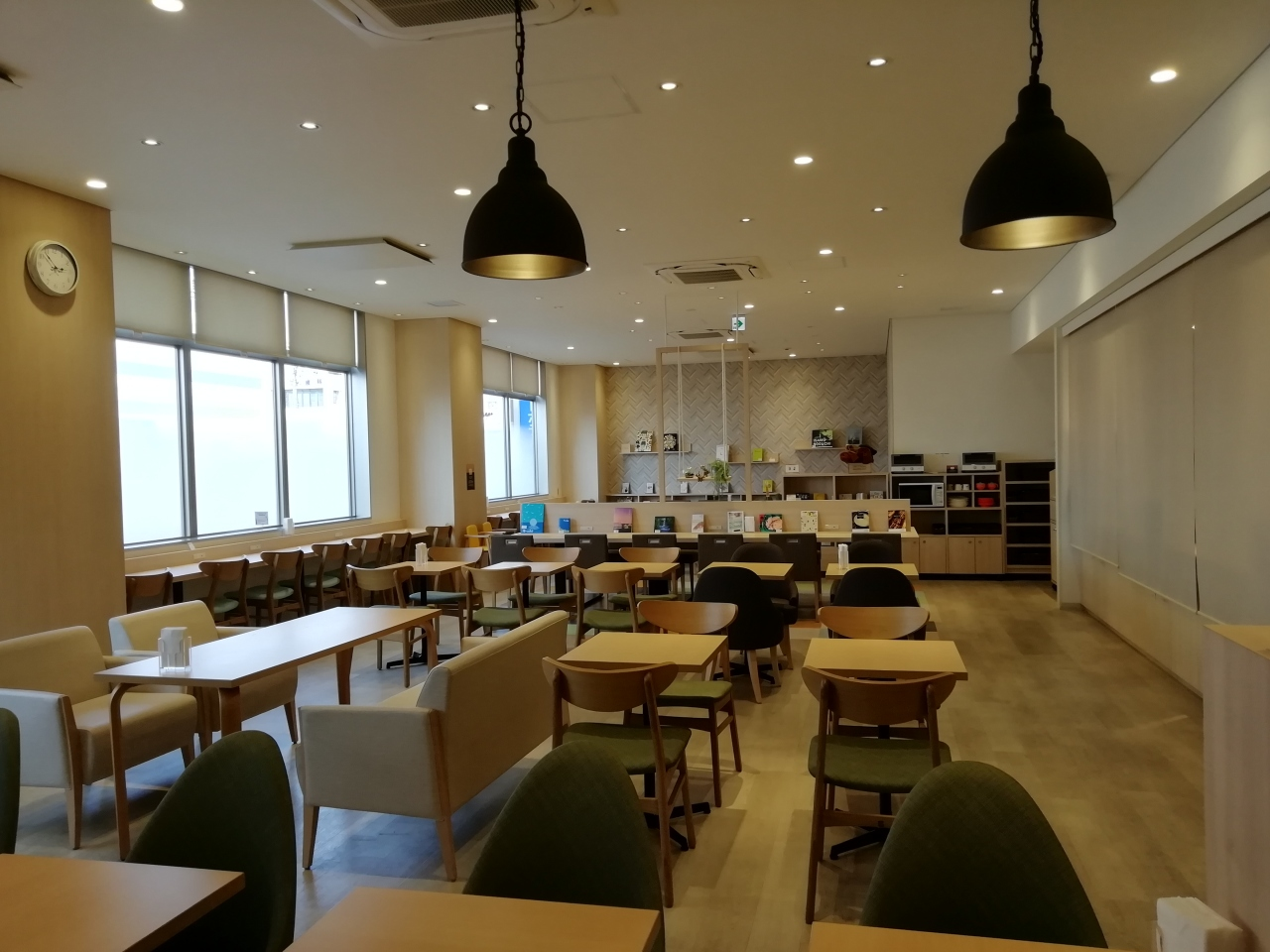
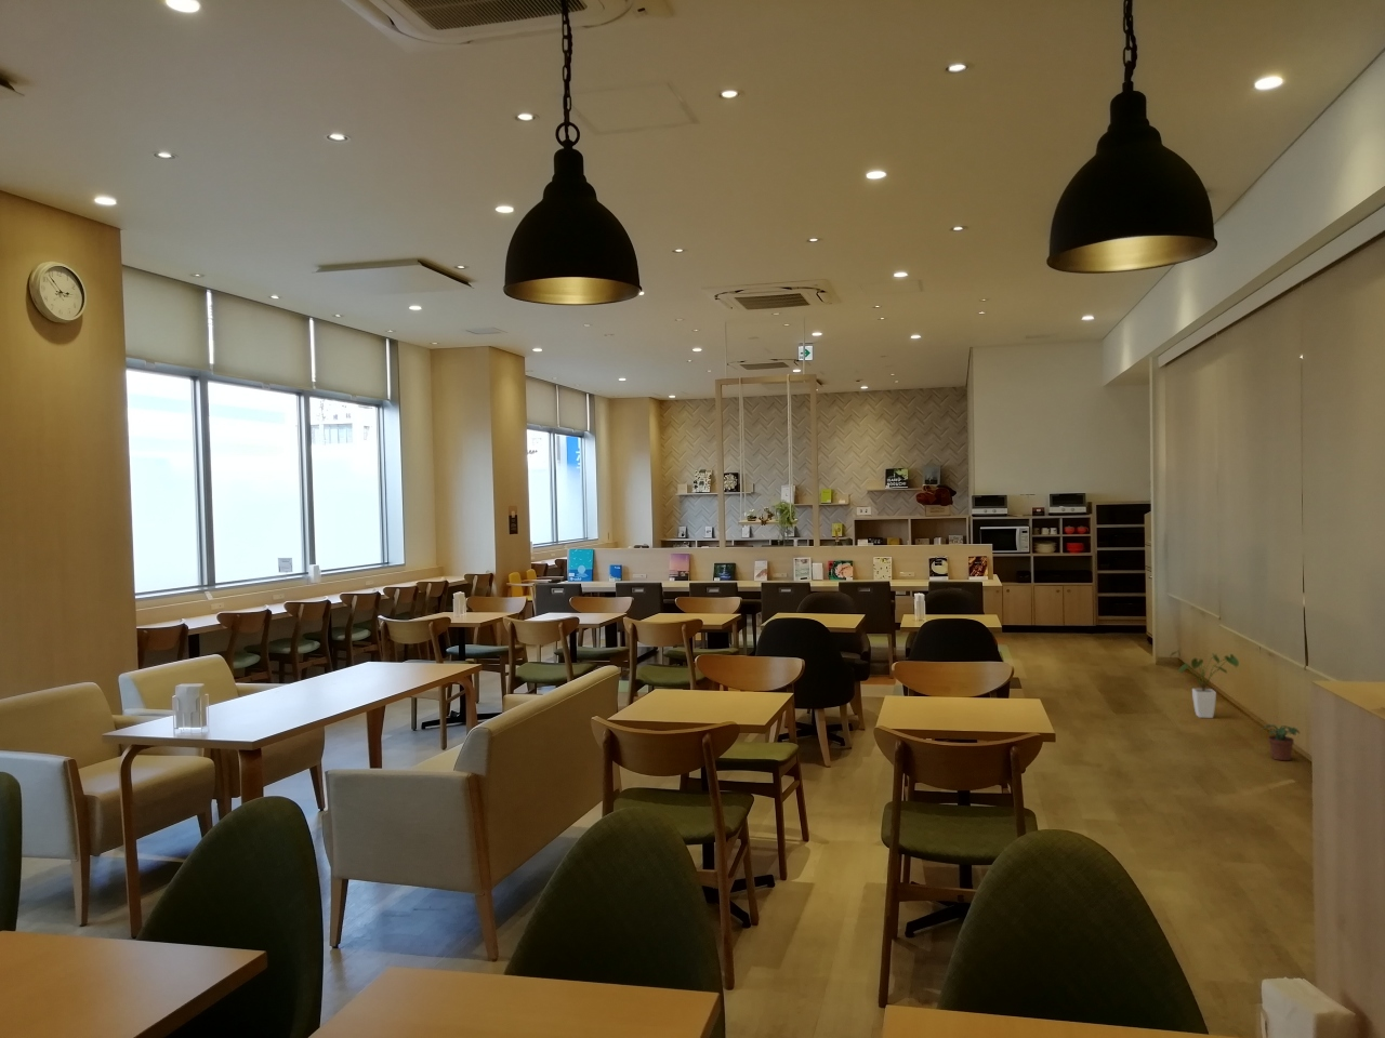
+ house plant [1169,648,1240,719]
+ potted plant [1260,723,1301,762]
